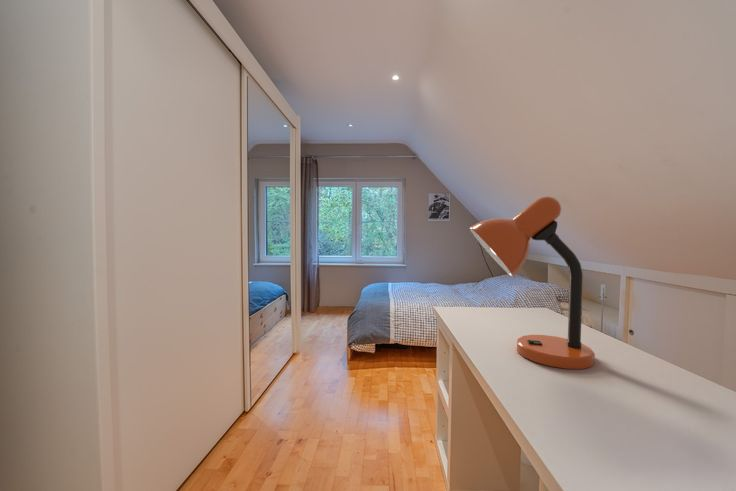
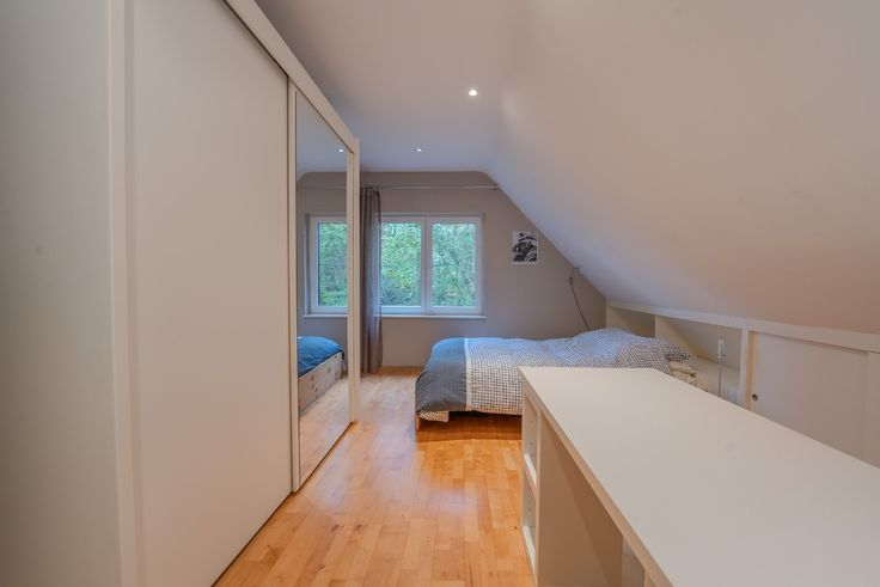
- desk lamp [469,195,596,370]
